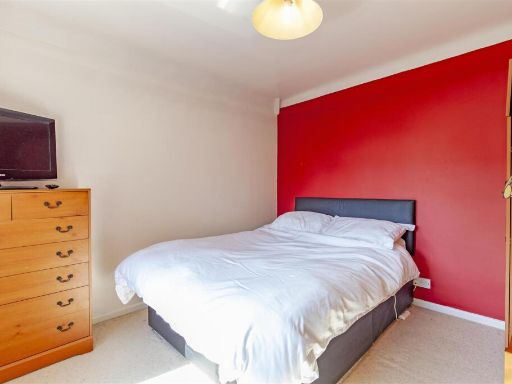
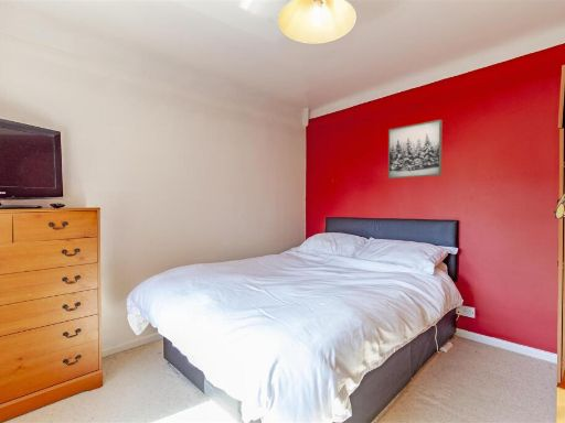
+ wall art [387,119,444,180]
